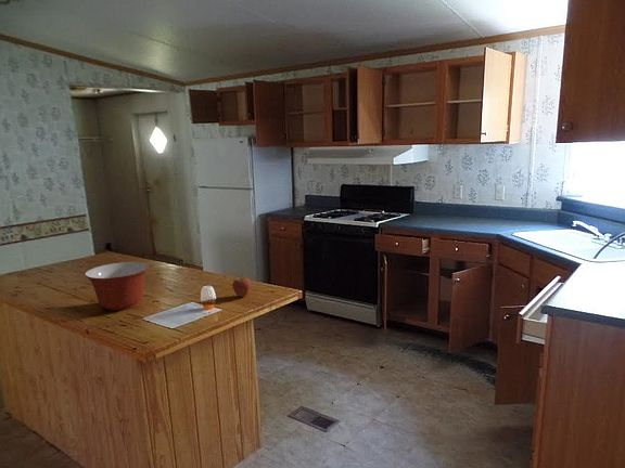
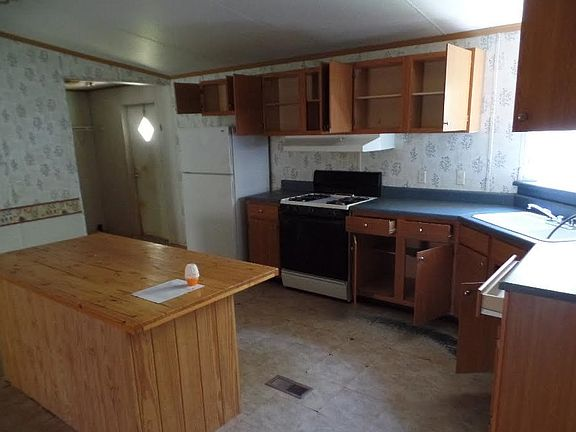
- mixing bowl [84,261,150,312]
- fruit [231,274,252,298]
